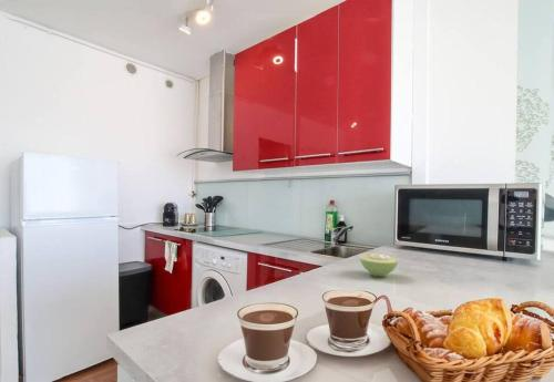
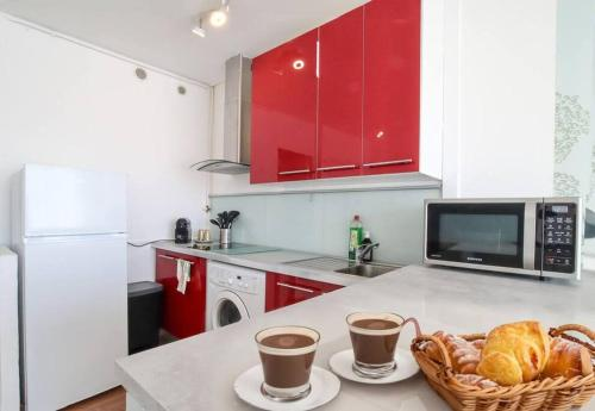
- sugar bowl [359,250,400,278]
